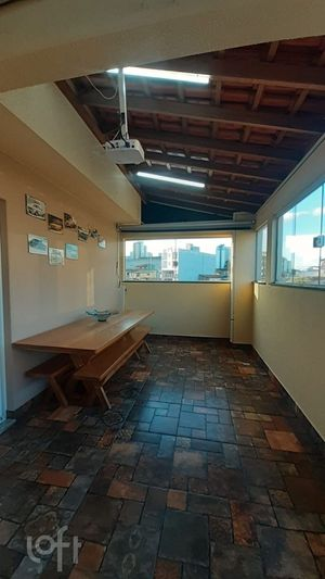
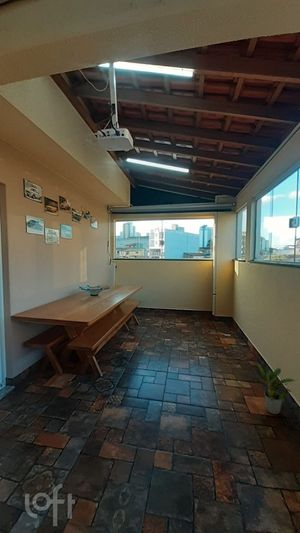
+ potted plant [250,363,298,415]
